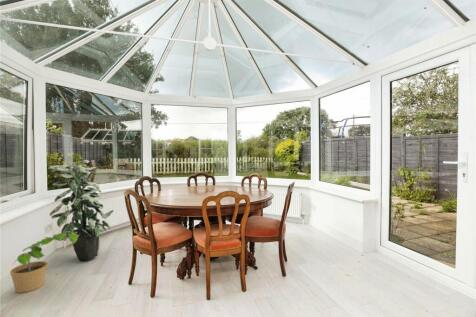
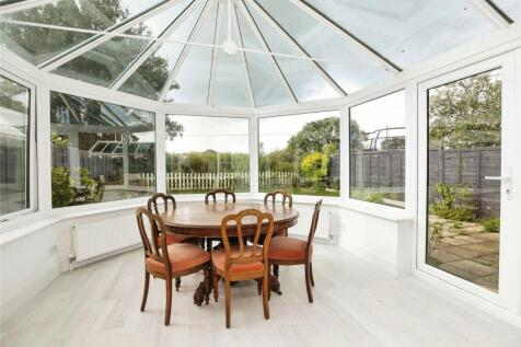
- potted plant [9,231,78,294]
- indoor plant [47,159,114,262]
